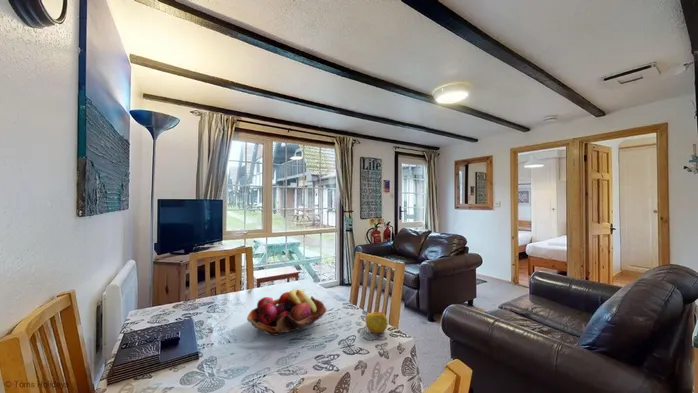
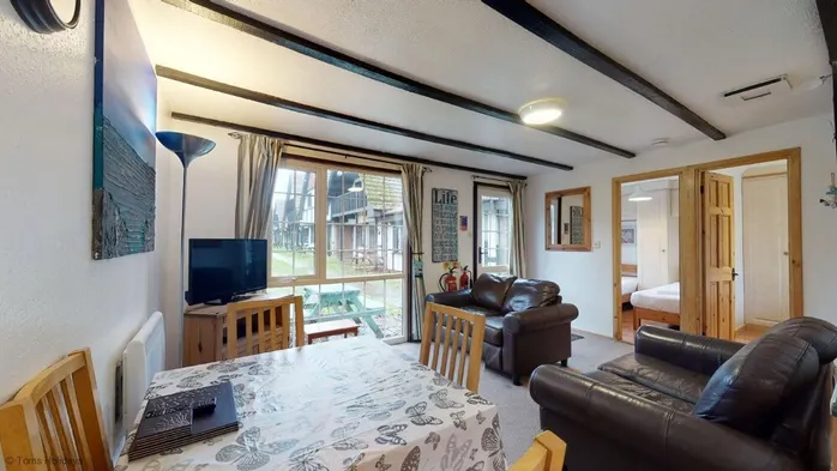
- apple [365,311,388,334]
- fruit basket [246,288,328,336]
